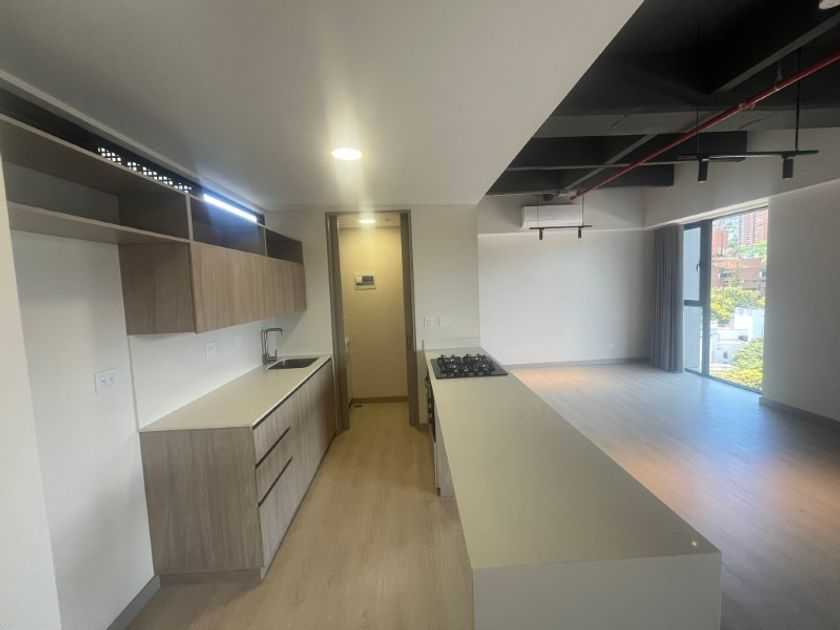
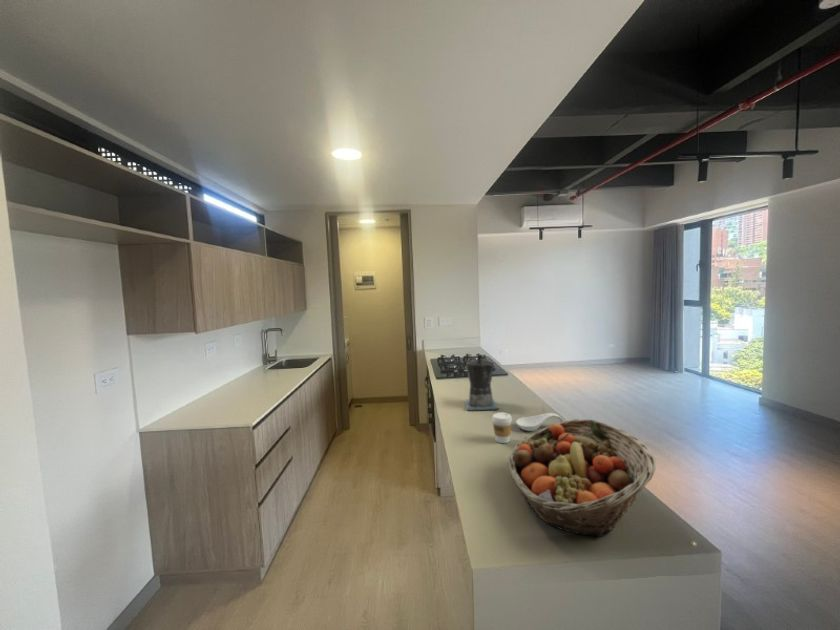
+ spoon rest [515,412,565,432]
+ fruit basket [507,418,657,538]
+ coffee cup [491,411,513,444]
+ coffee maker [463,353,500,412]
